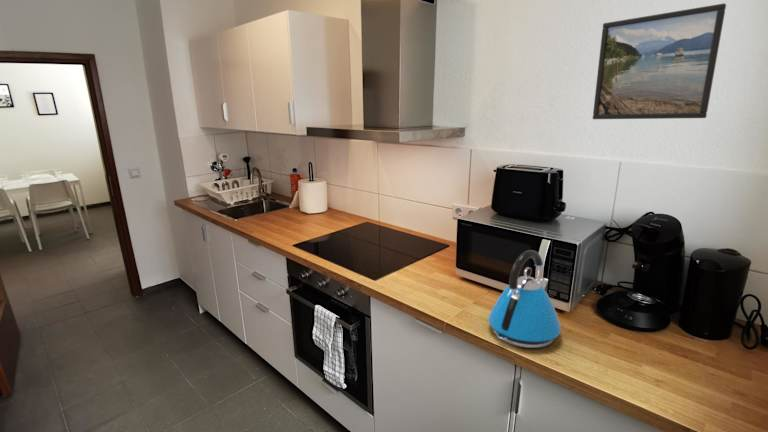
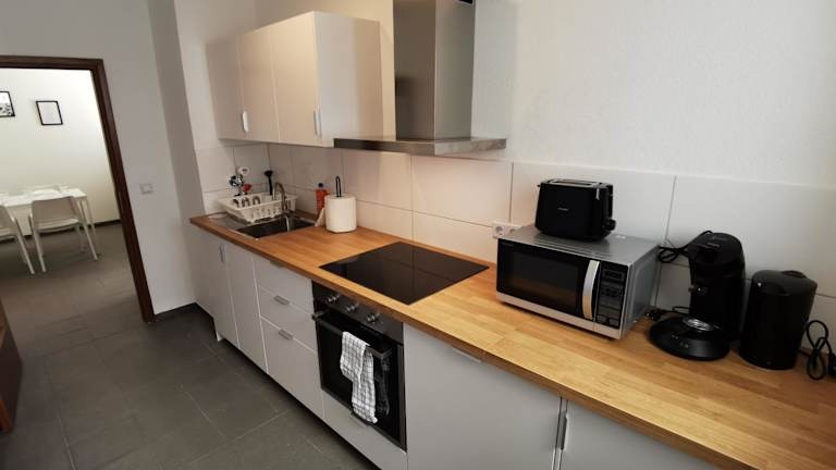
- kettle [487,249,562,349]
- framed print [592,2,727,120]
